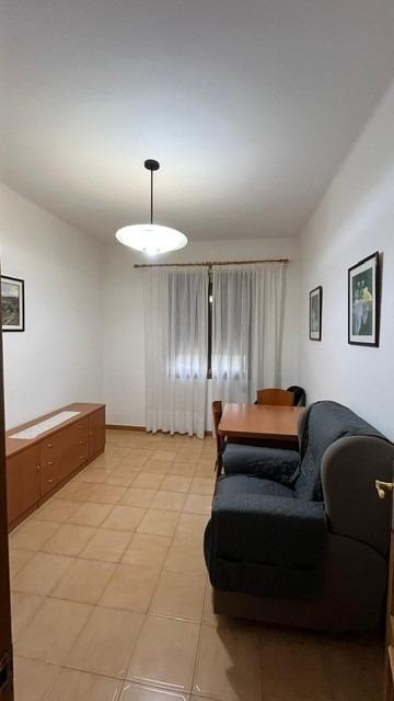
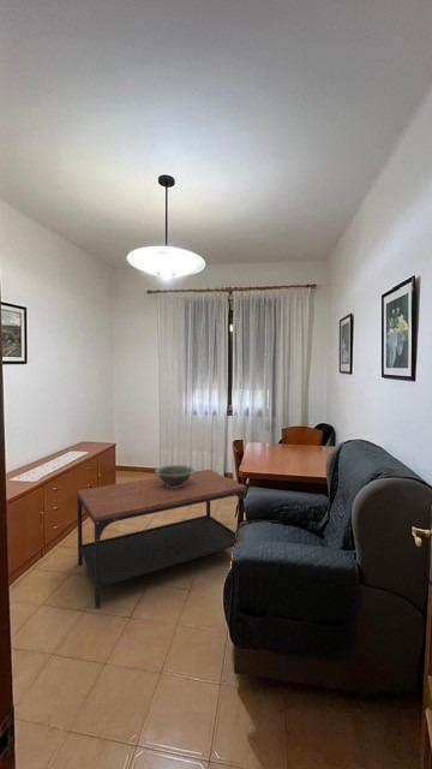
+ coffee table [77,469,247,608]
+ decorative bowl [154,464,196,488]
